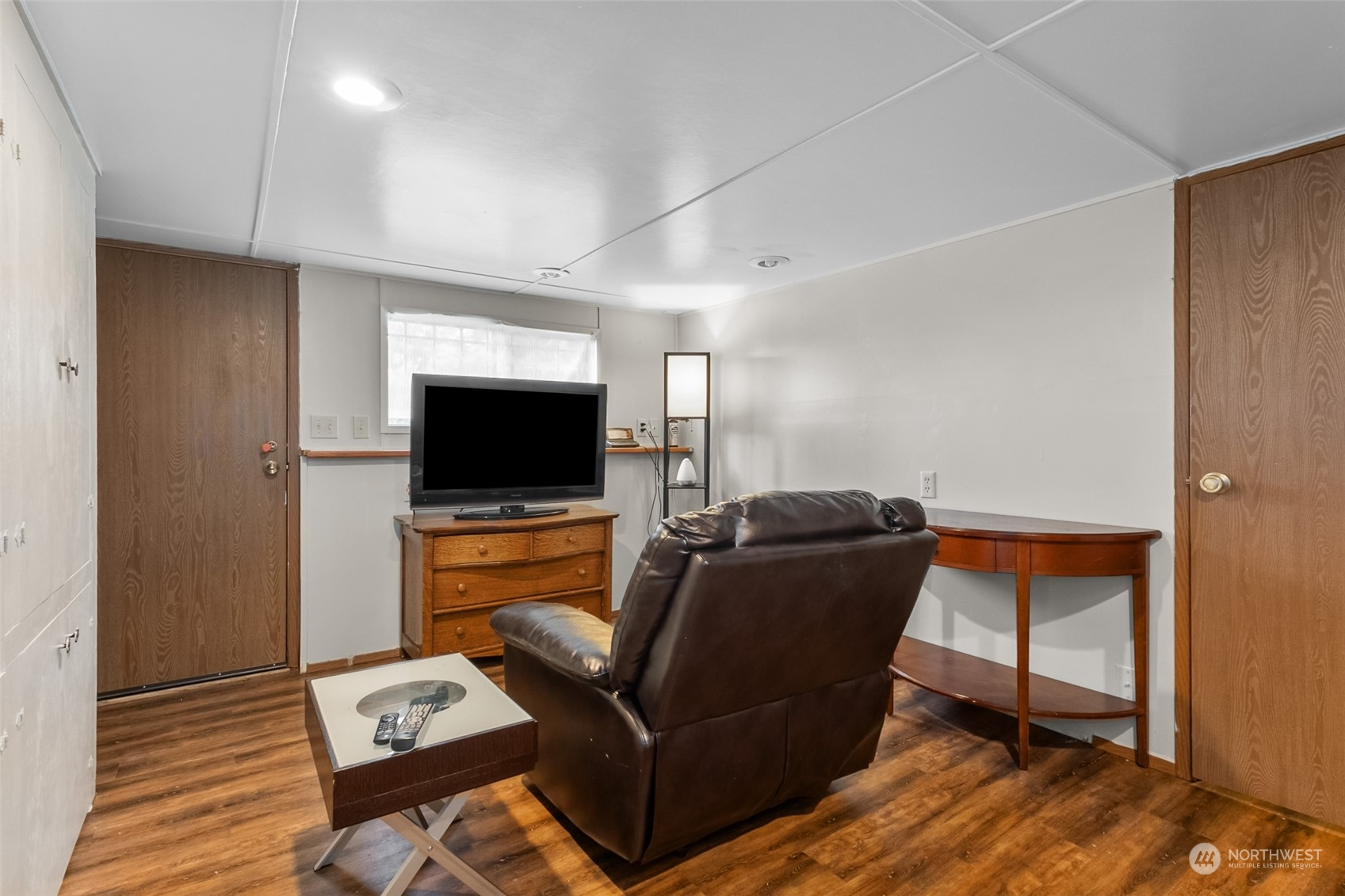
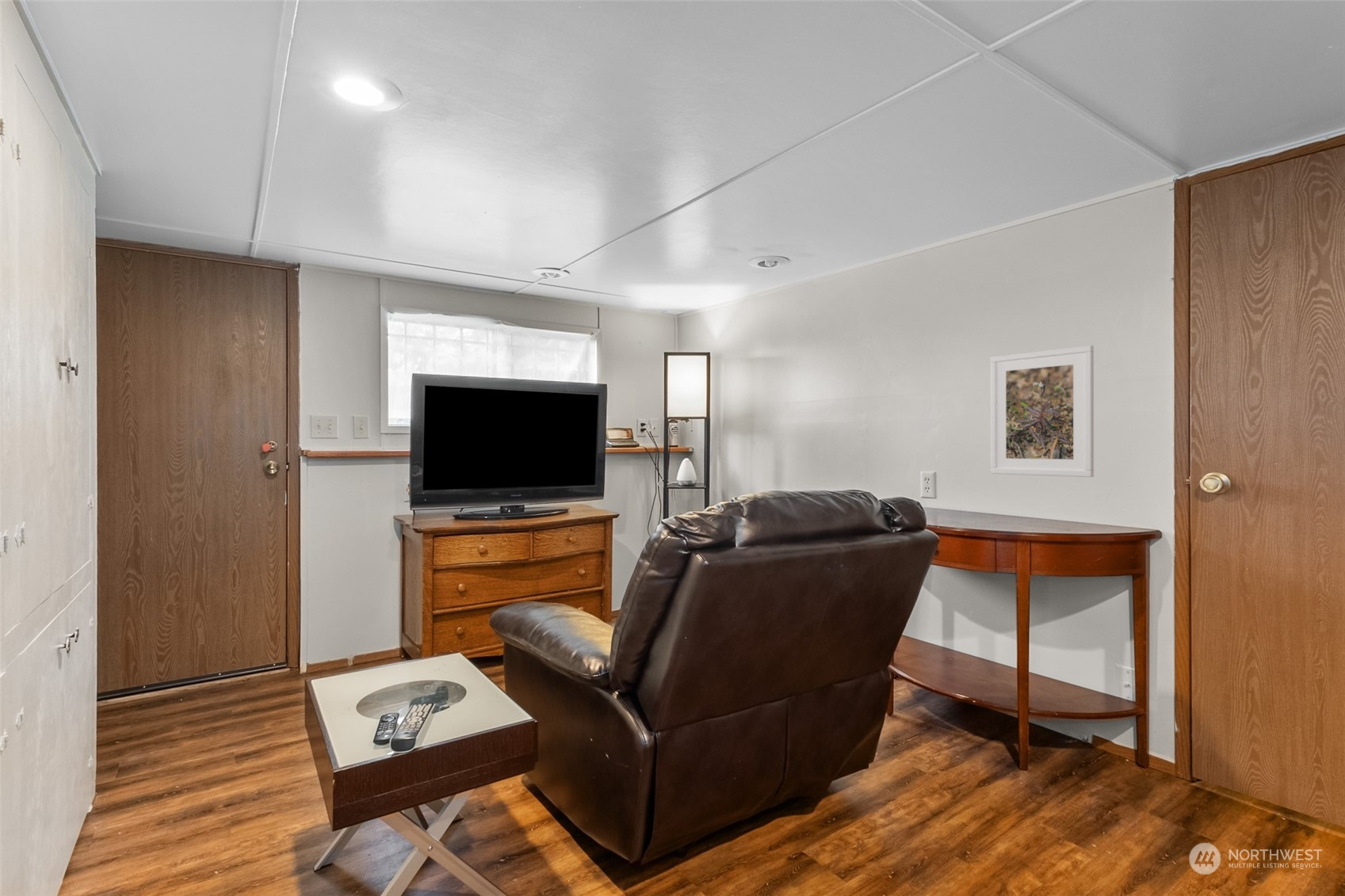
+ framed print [990,345,1095,478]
